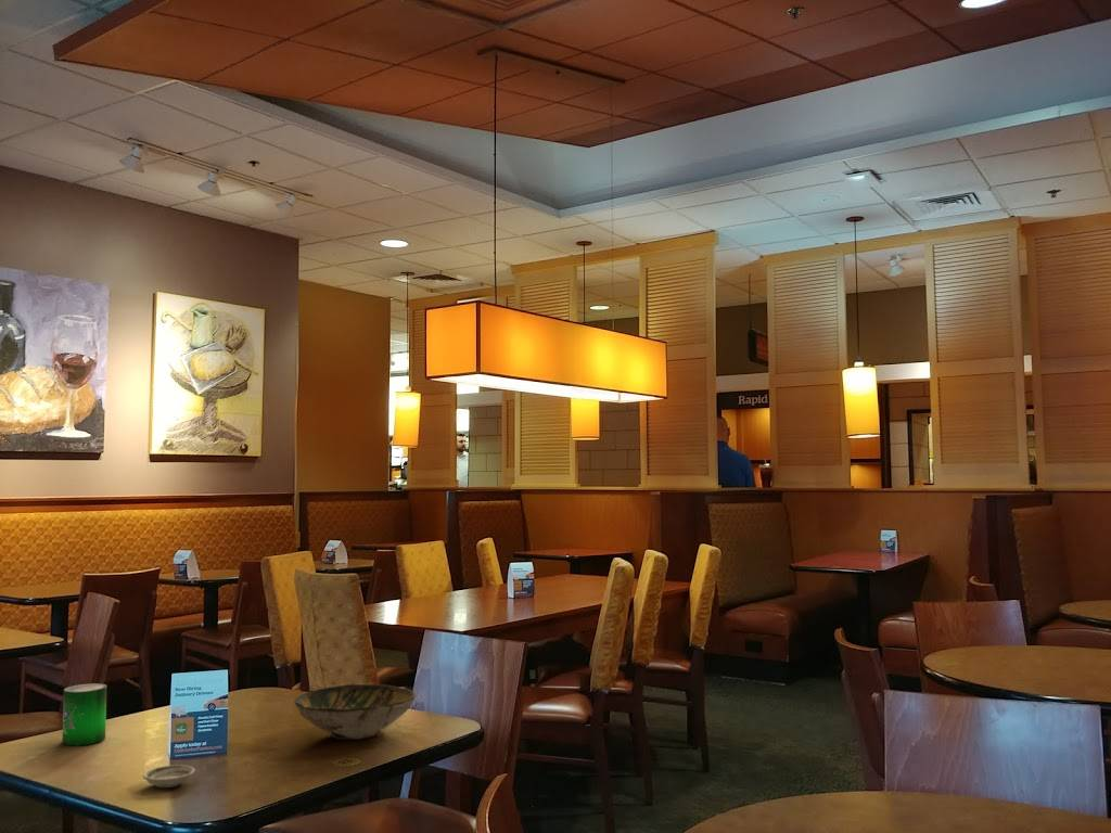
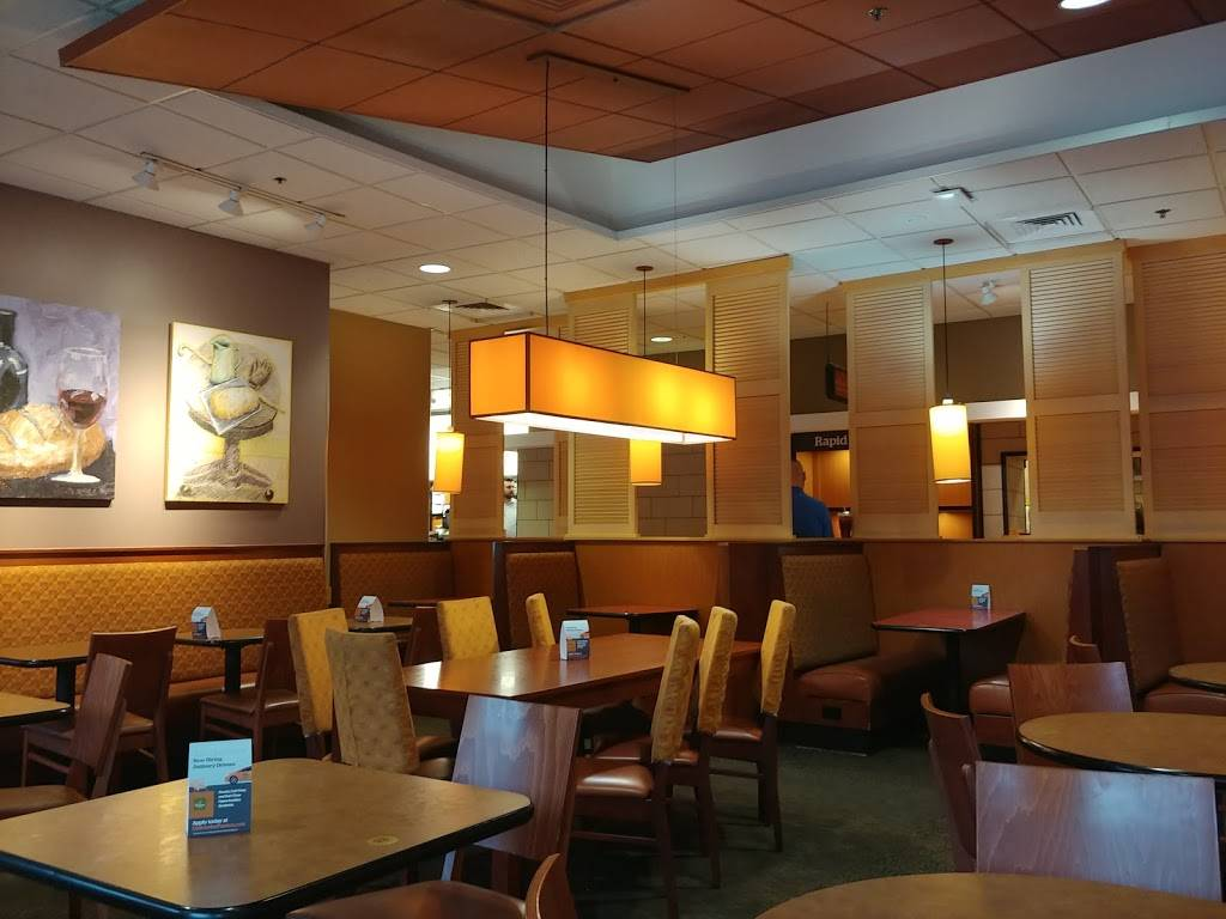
- saucer [141,764,196,789]
- beverage can [61,682,107,746]
- bowl [293,683,417,741]
